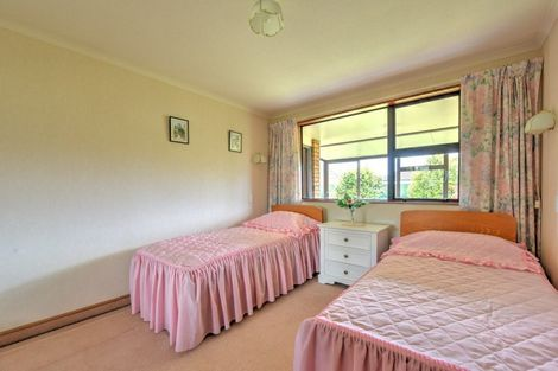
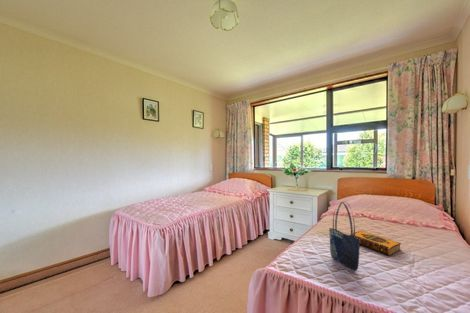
+ hardback book [349,230,402,257]
+ shopping bag [328,201,361,272]
